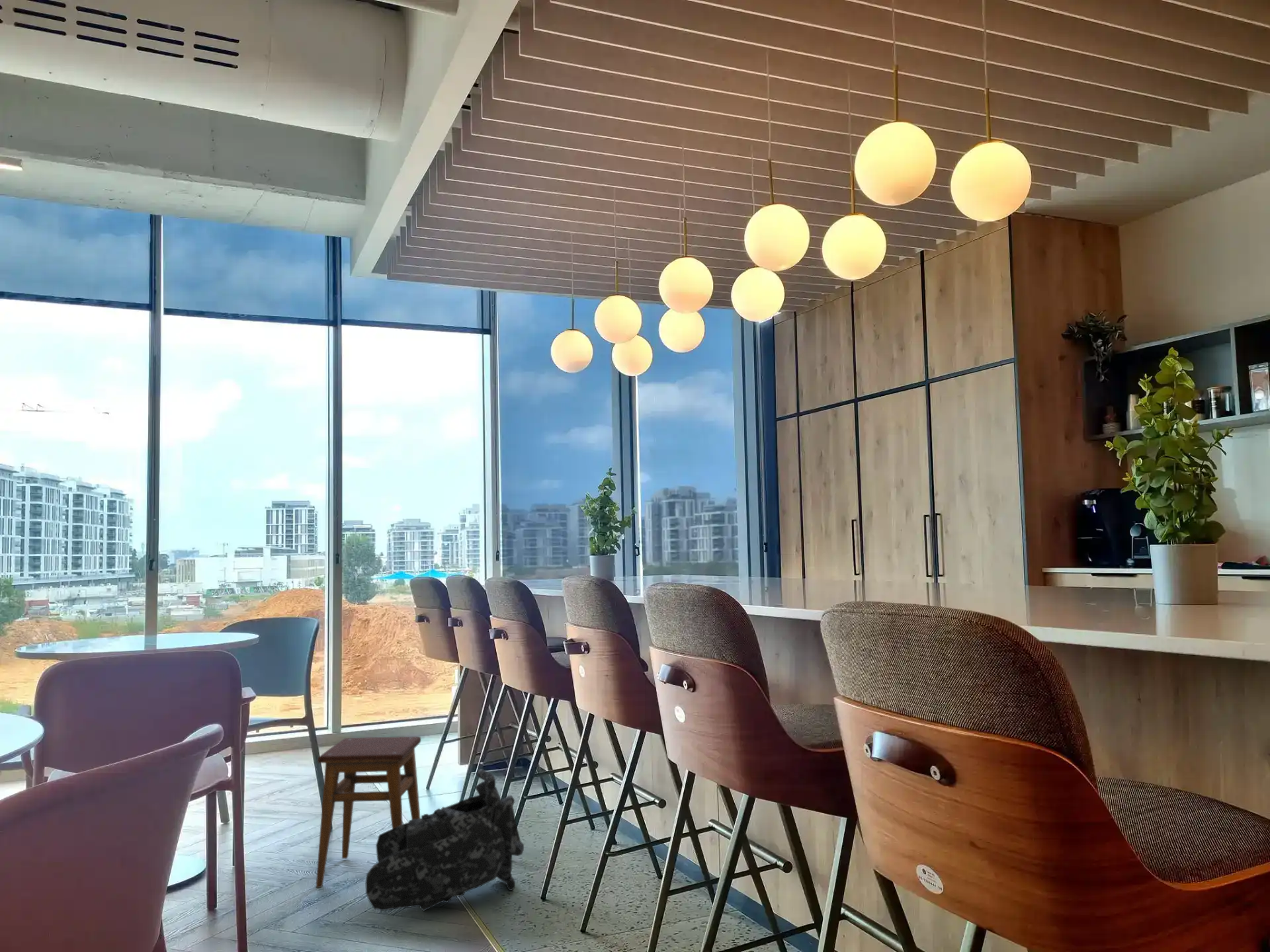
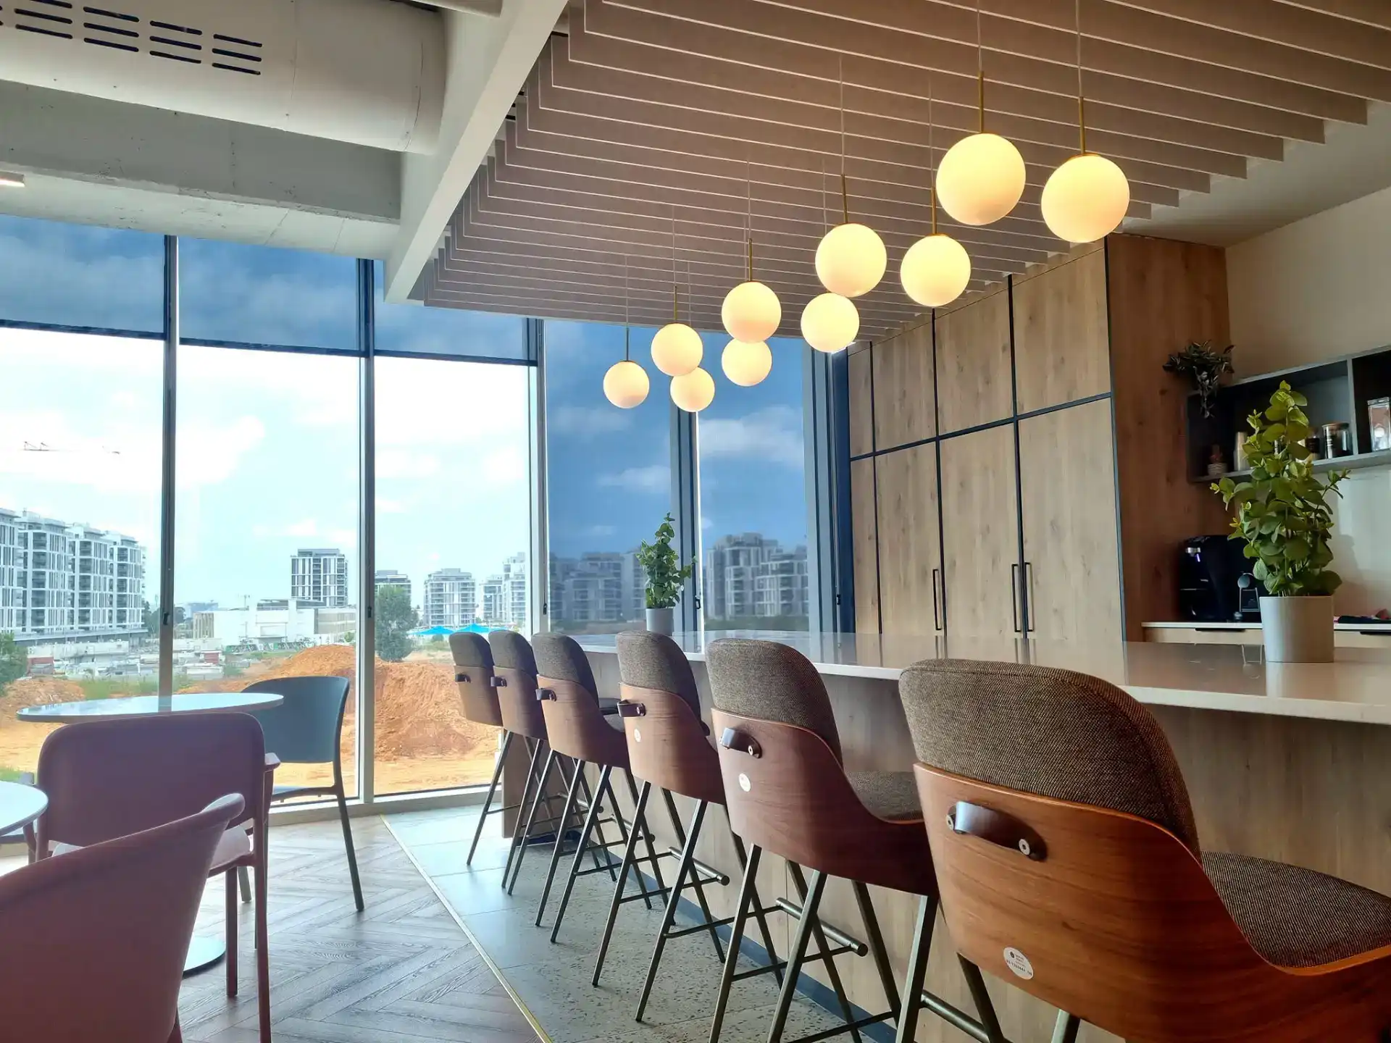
- stool [316,736,422,888]
- body armor [364,769,525,912]
